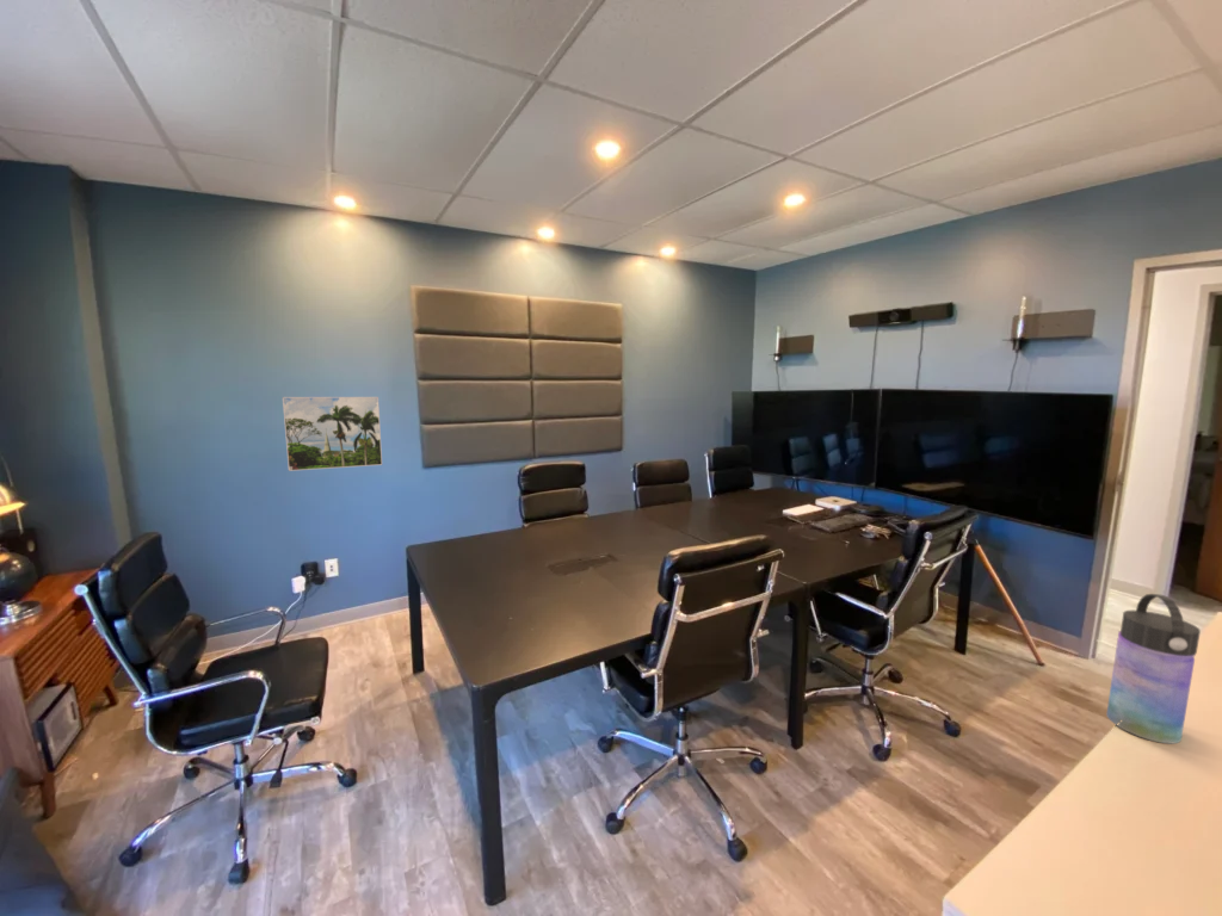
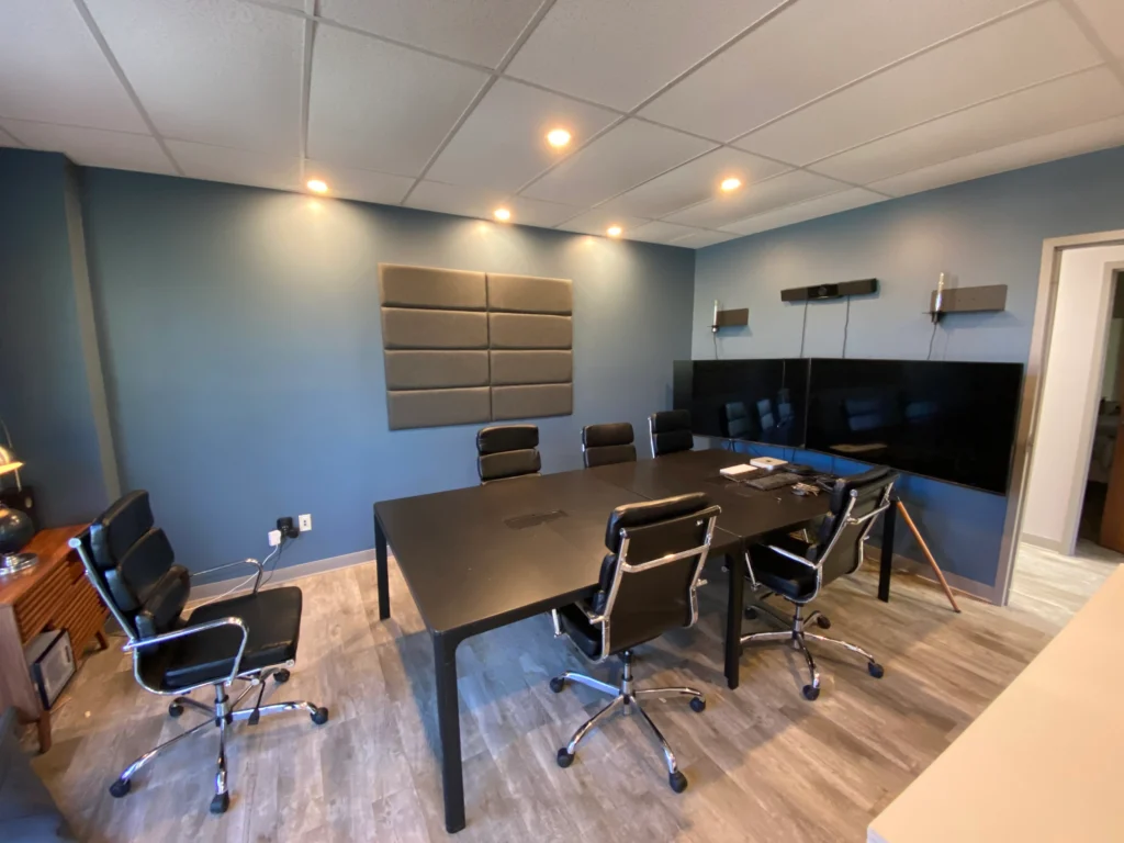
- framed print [282,396,383,472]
- water bottle [1105,593,1202,745]
